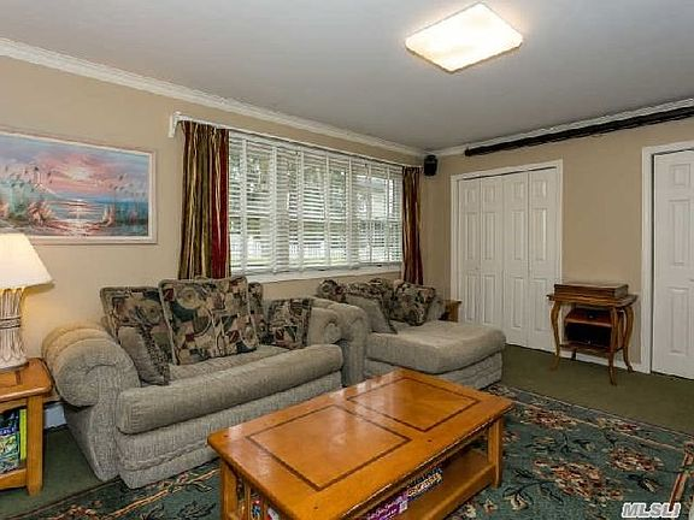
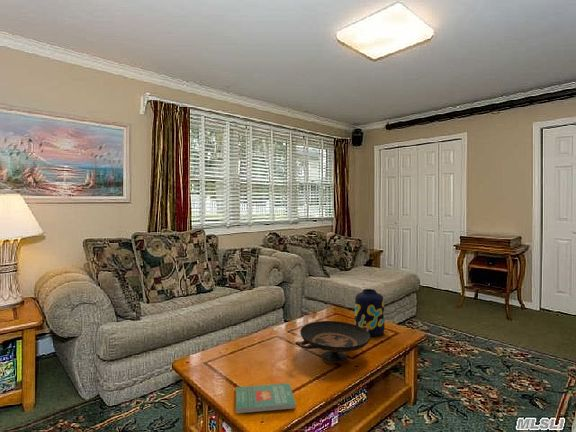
+ vase [354,288,386,337]
+ book [235,382,297,414]
+ decorative bowl [294,320,371,364]
